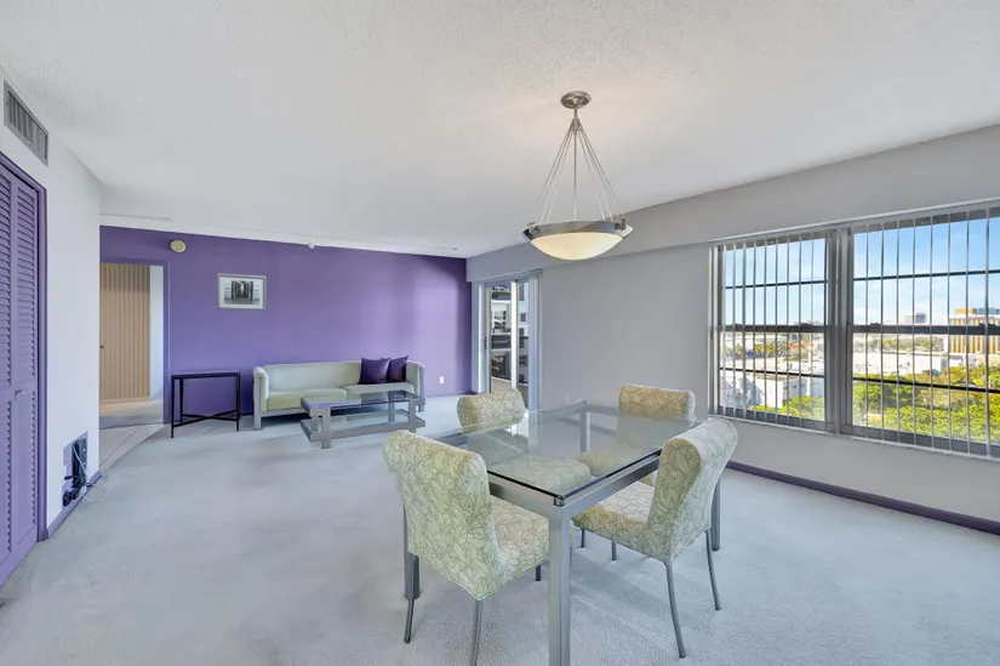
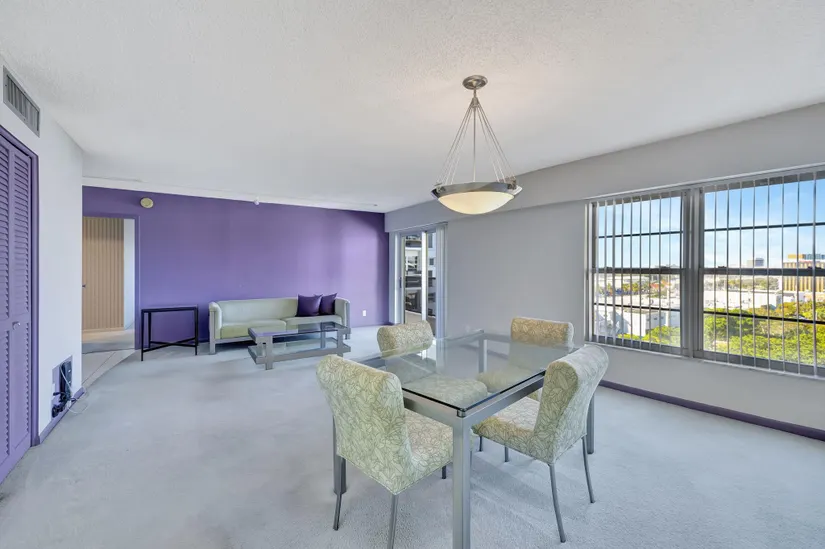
- wall art [216,272,268,312]
